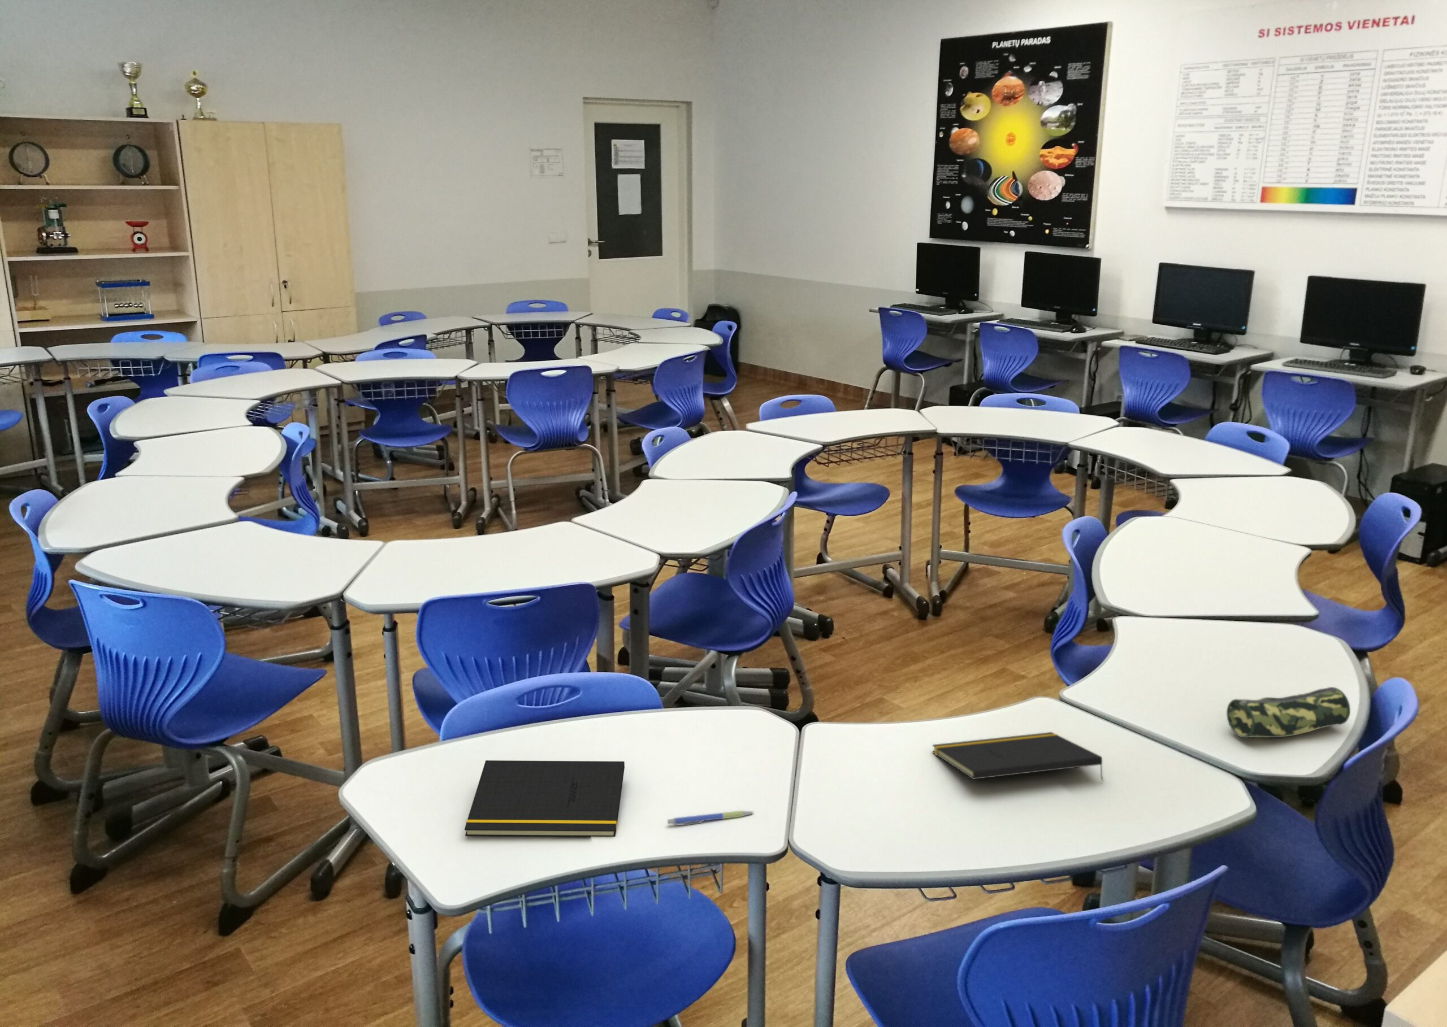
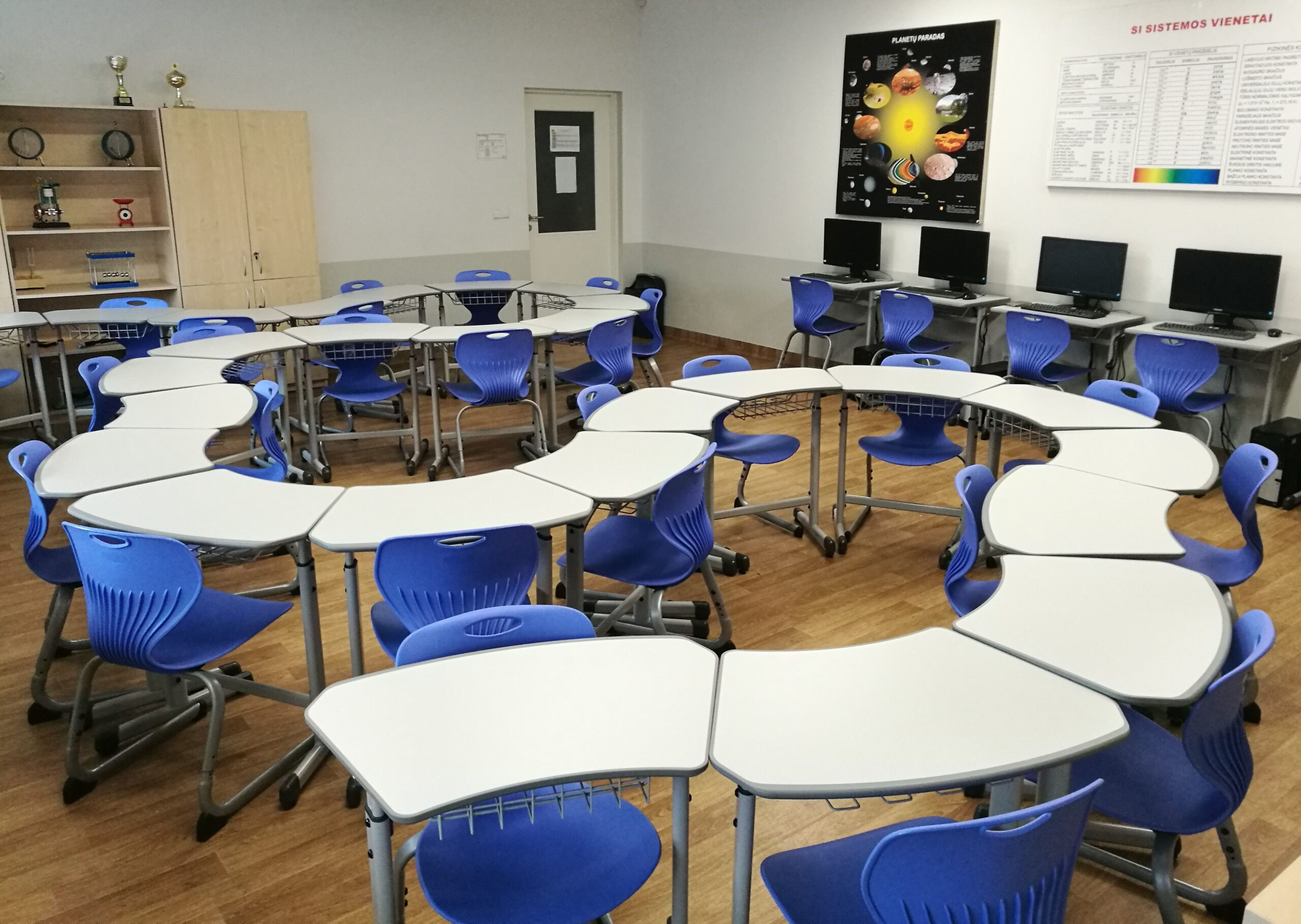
- notepad [932,731,1104,781]
- notepad [464,760,625,838]
- pencil case [1226,687,1351,738]
- pen [667,810,754,826]
